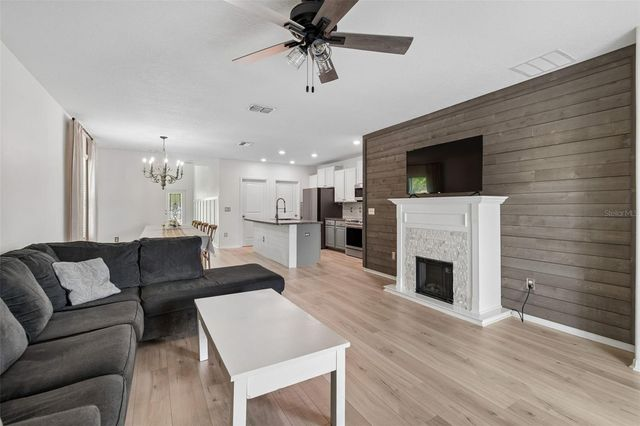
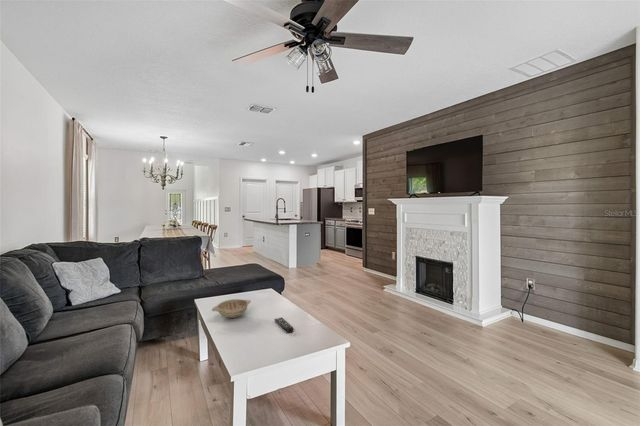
+ remote control [273,316,294,334]
+ decorative bowl [211,298,252,319]
